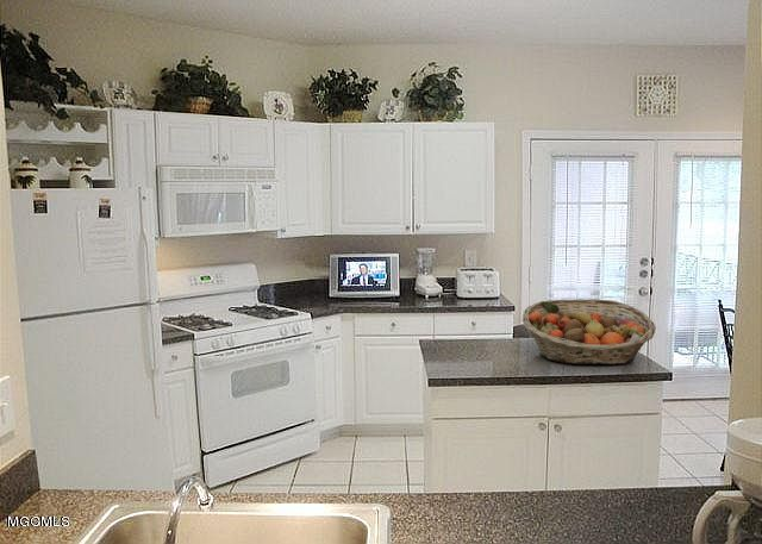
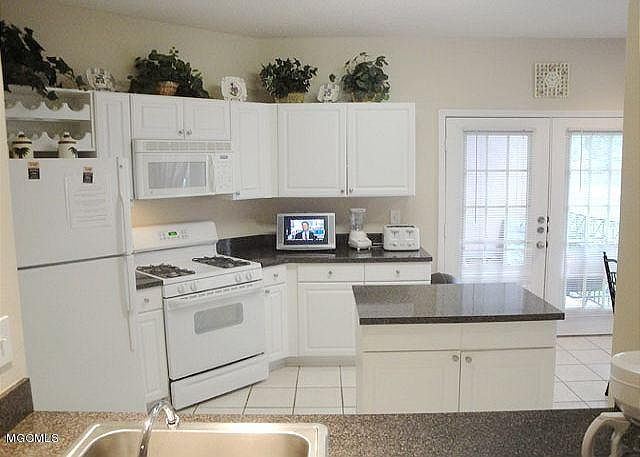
- fruit basket [521,298,657,365]
